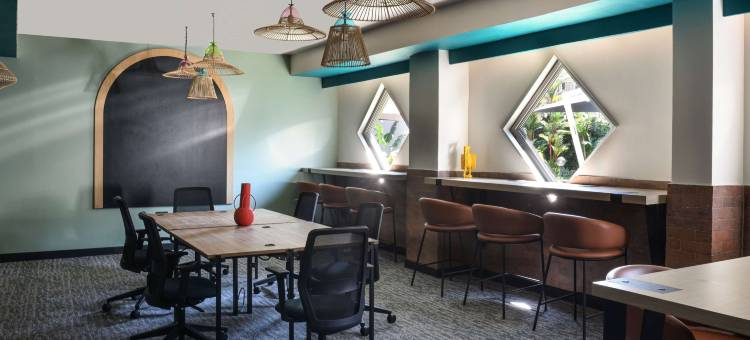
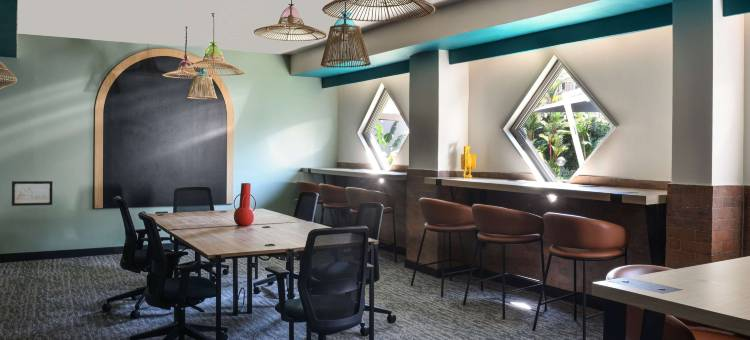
+ wall art [11,180,54,207]
